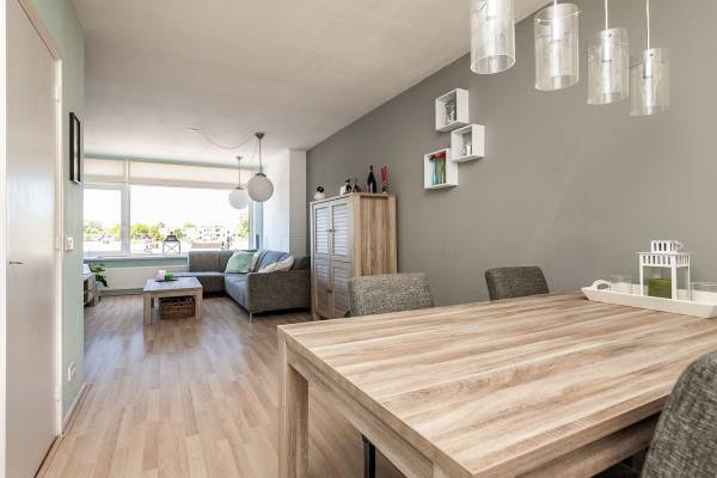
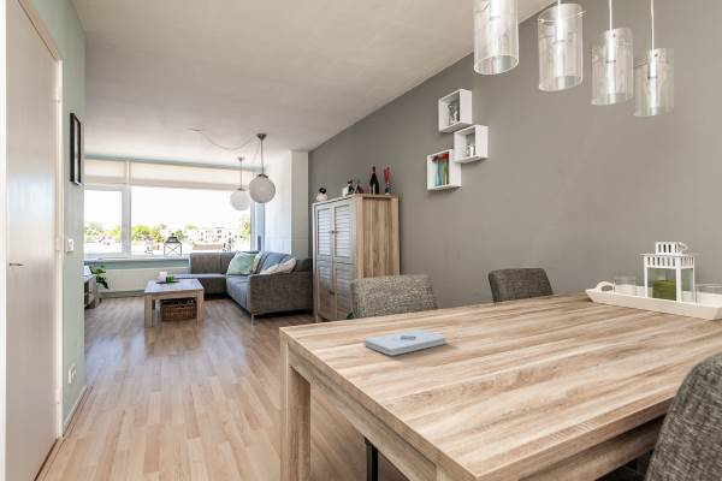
+ notepad [362,328,448,356]
